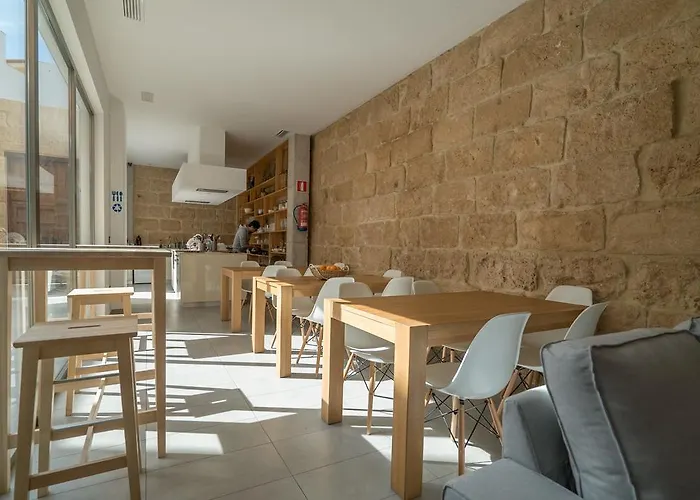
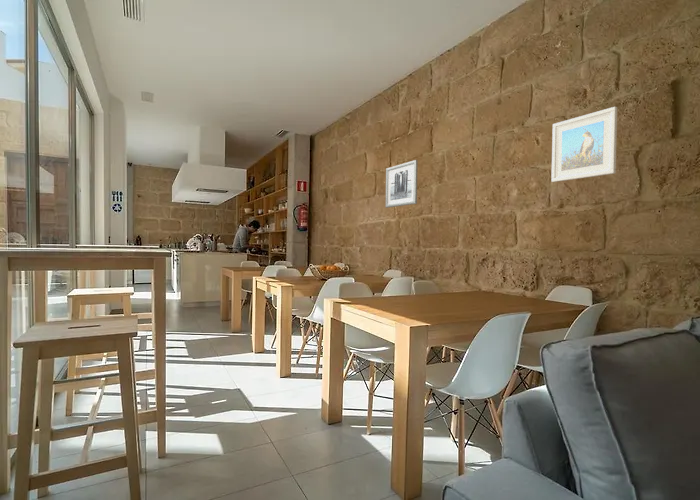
+ wall art [385,159,419,208]
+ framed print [551,106,618,183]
